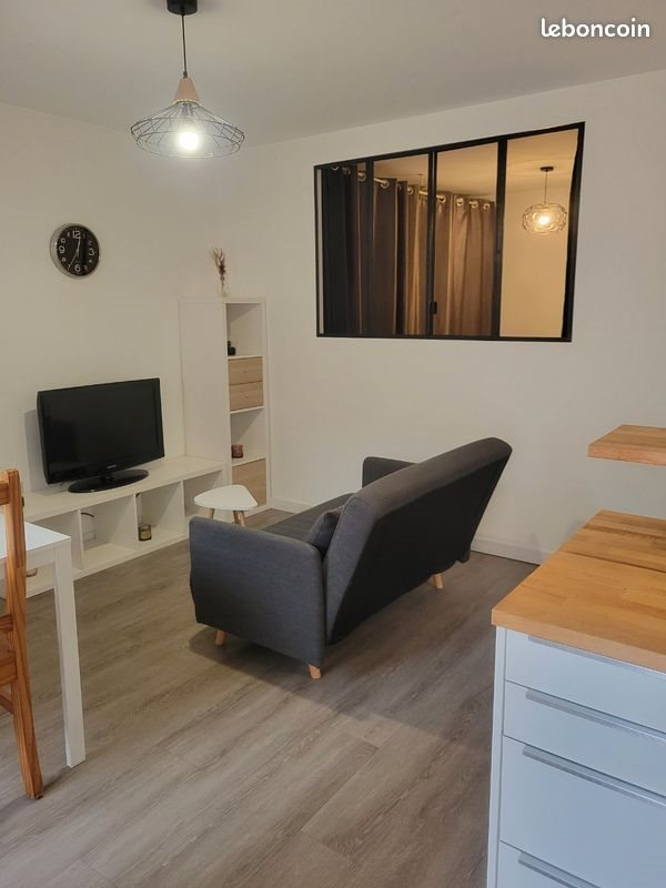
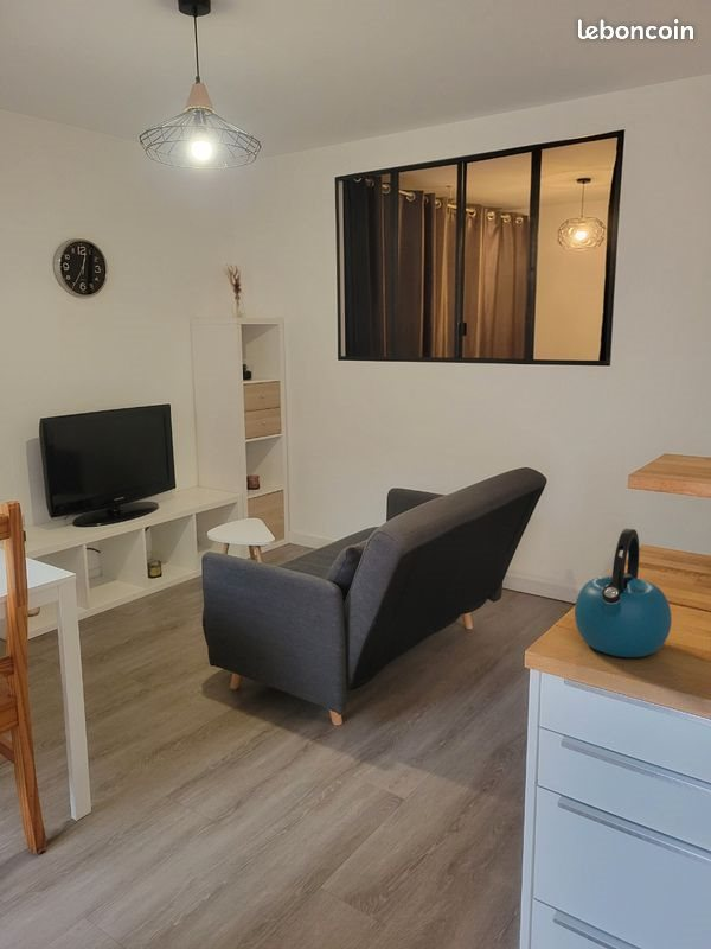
+ kettle [574,528,673,658]
